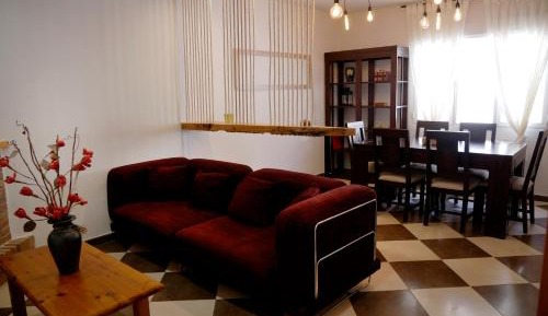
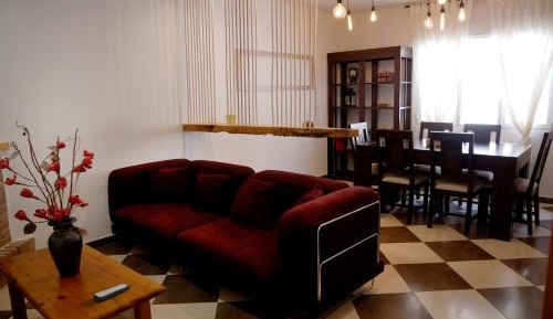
+ remote control [92,283,131,302]
